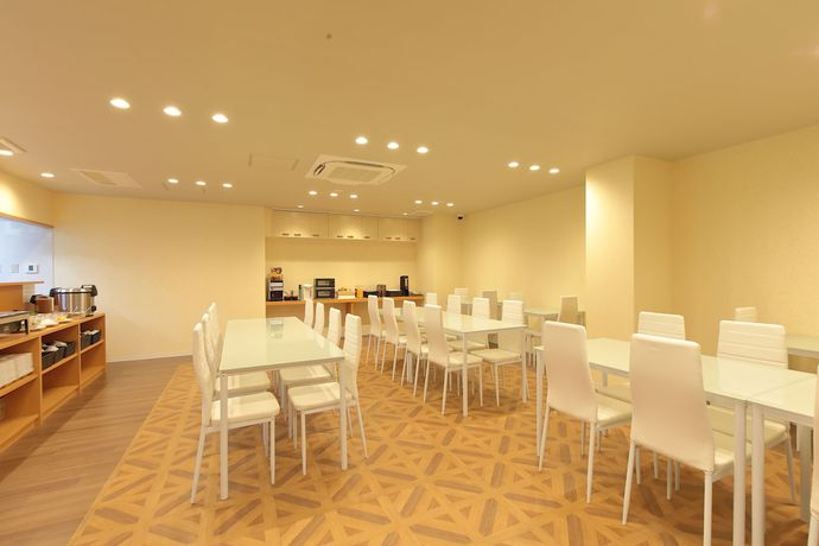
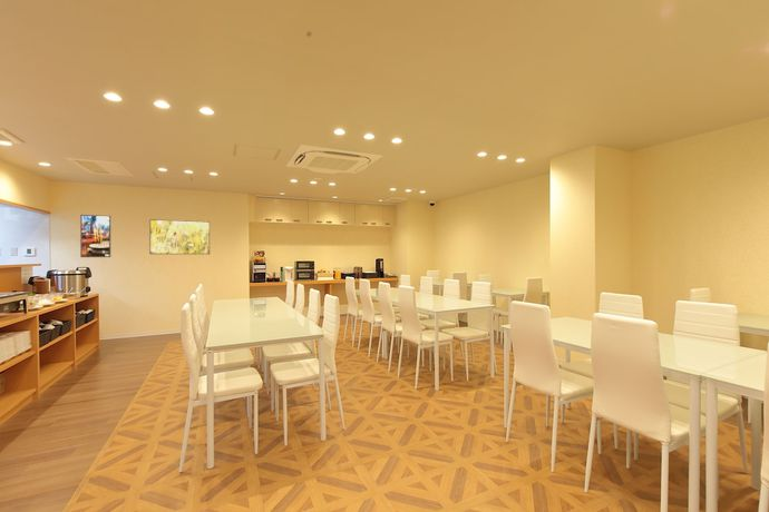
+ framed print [79,214,111,258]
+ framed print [148,218,211,255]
